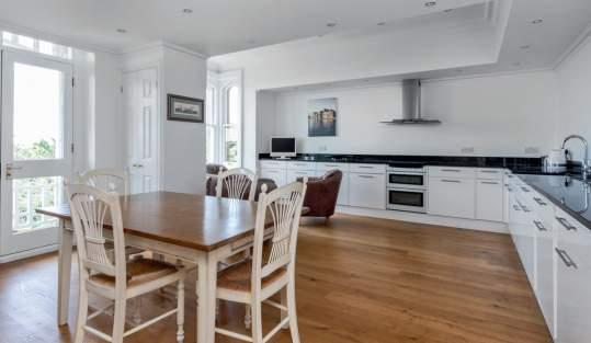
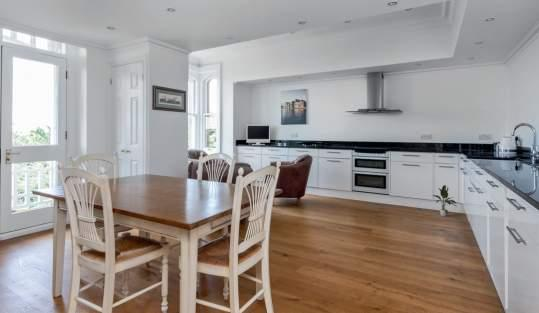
+ potted plant [432,184,458,217]
